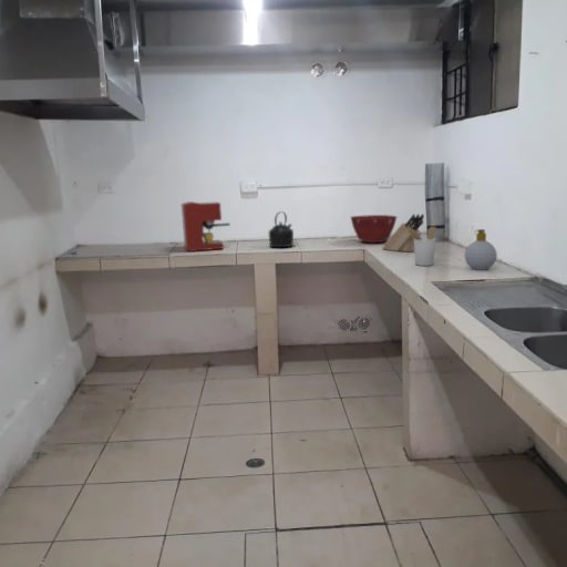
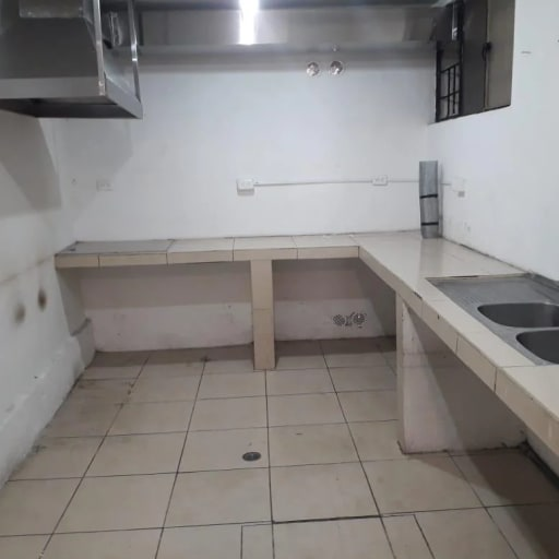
- utensil holder [408,225,437,267]
- mixing bowl [349,214,398,244]
- knife block [381,213,425,252]
- kettle [268,210,295,248]
- soap bottle [464,228,498,271]
- coffee maker [181,200,231,252]
